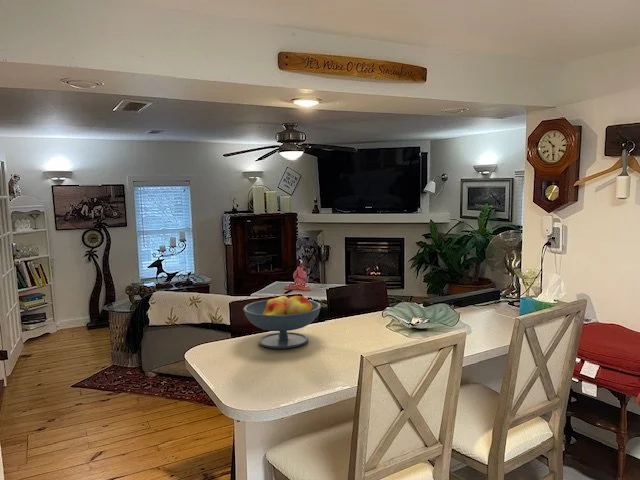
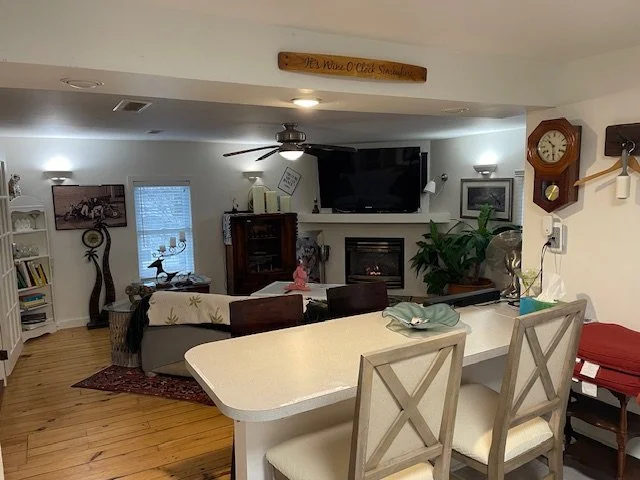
- fruit bowl [242,293,322,350]
